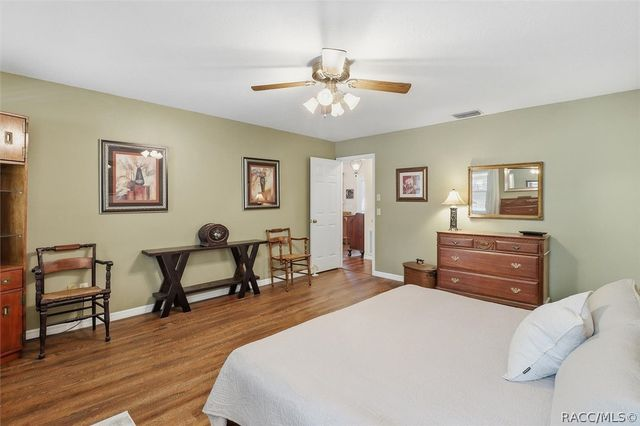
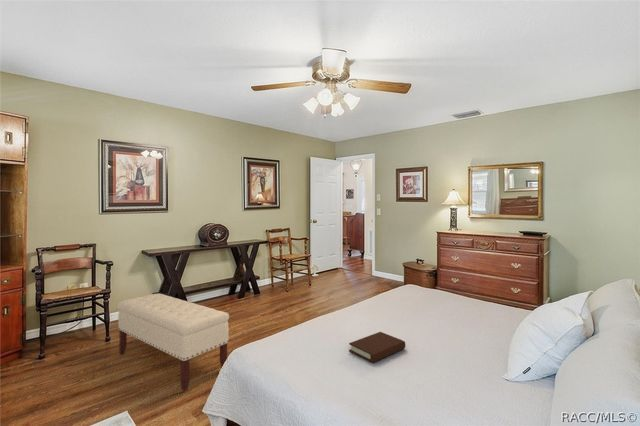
+ book [348,331,406,363]
+ bench [116,293,230,392]
